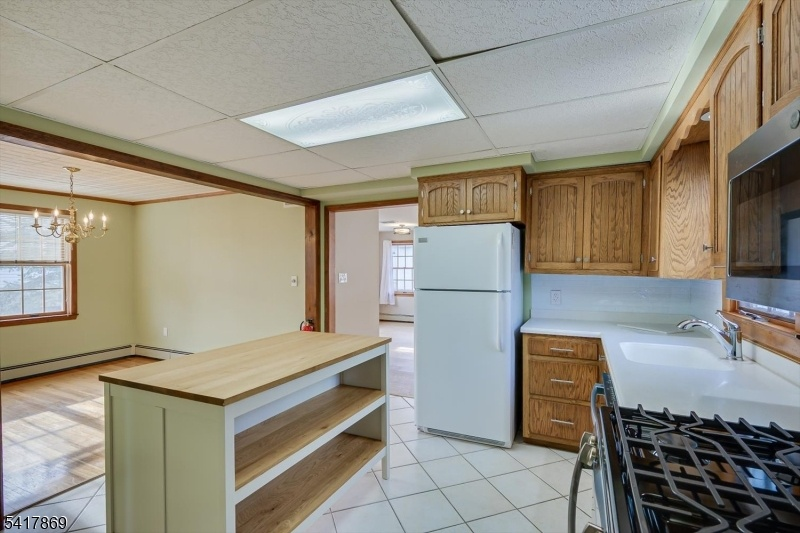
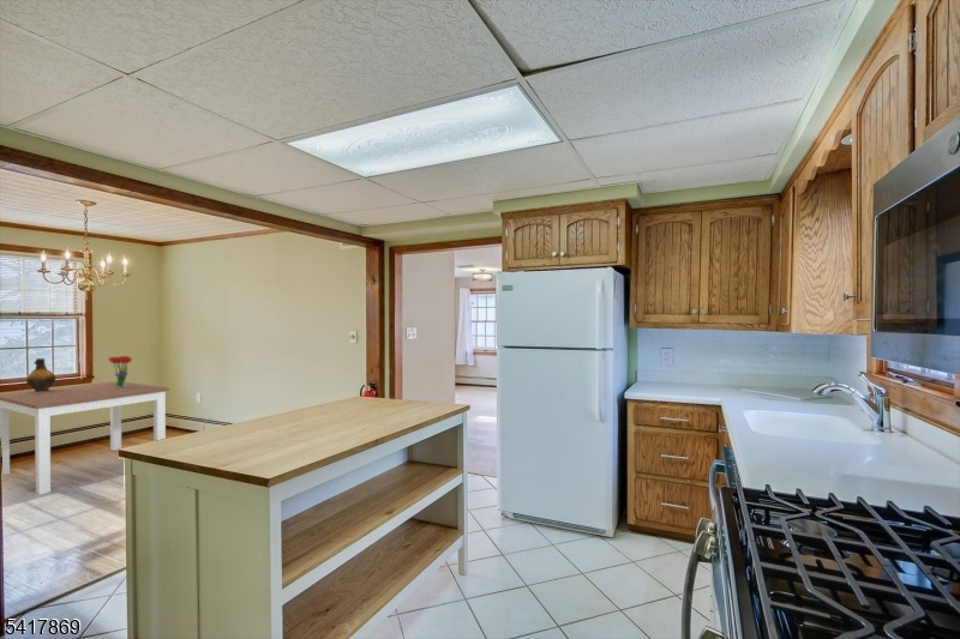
+ ceramic jug [25,357,56,392]
+ bouquet [107,355,133,387]
+ dining table [0,380,170,495]
